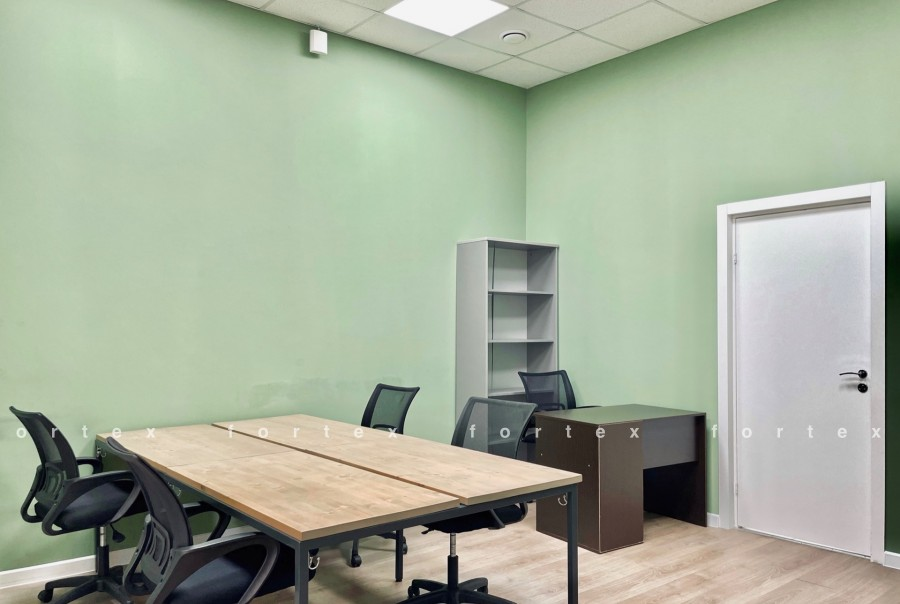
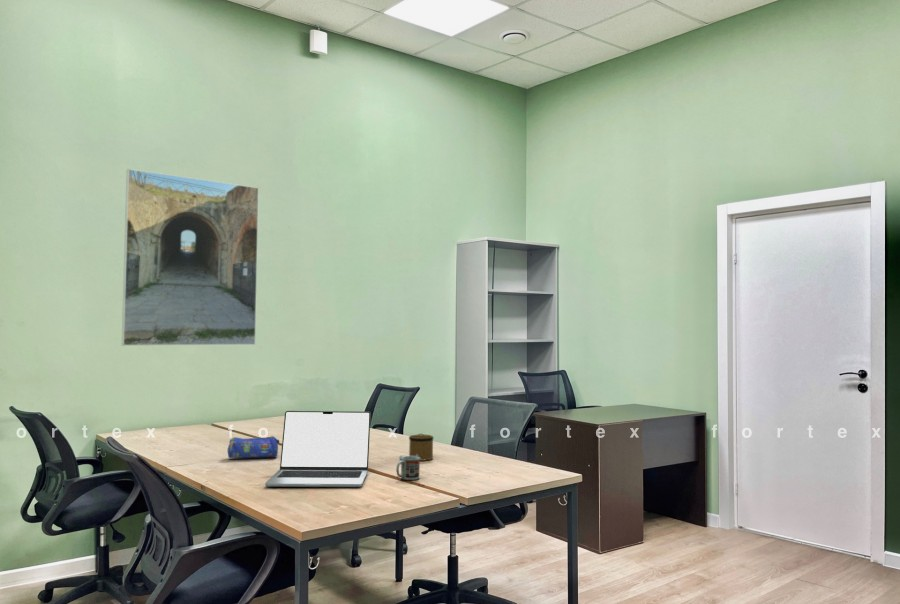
+ cup [395,455,421,481]
+ laptop [264,410,372,488]
+ pencil case [227,435,280,459]
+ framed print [121,168,260,347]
+ speaker [398,433,435,462]
